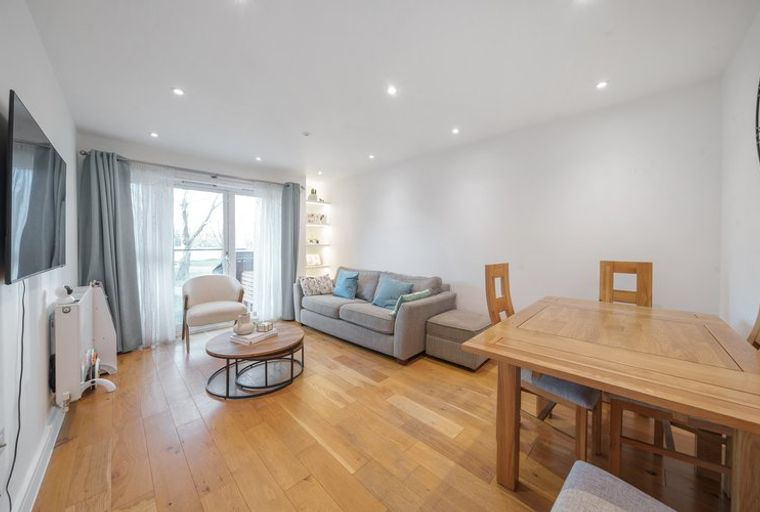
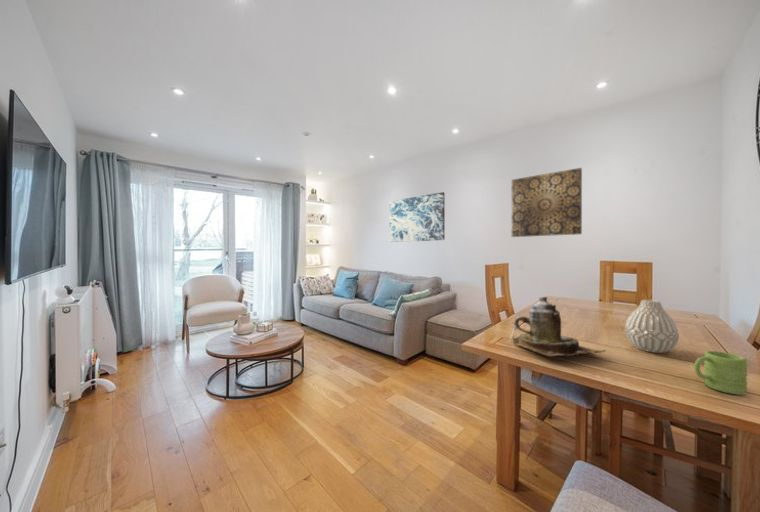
+ mug [693,350,748,396]
+ teapot [510,296,607,357]
+ vase [624,299,680,354]
+ wall art [388,191,446,243]
+ wall art [511,167,583,238]
